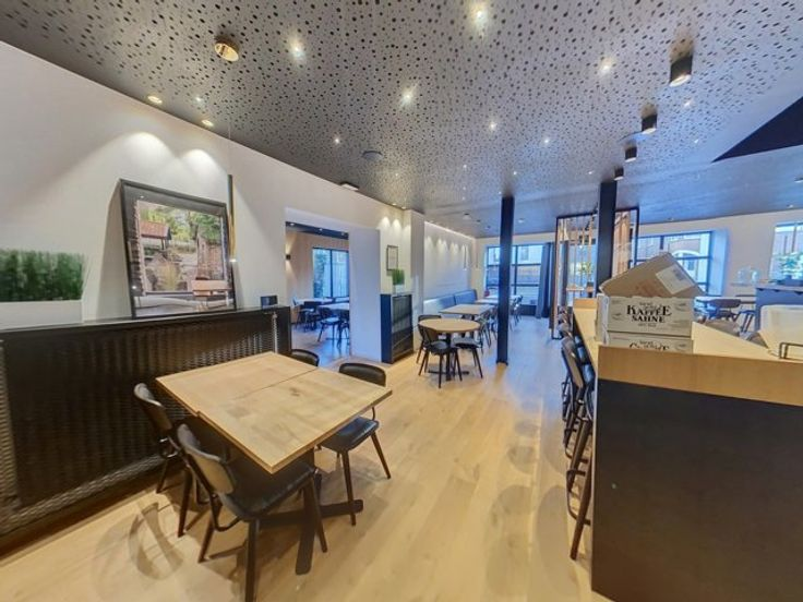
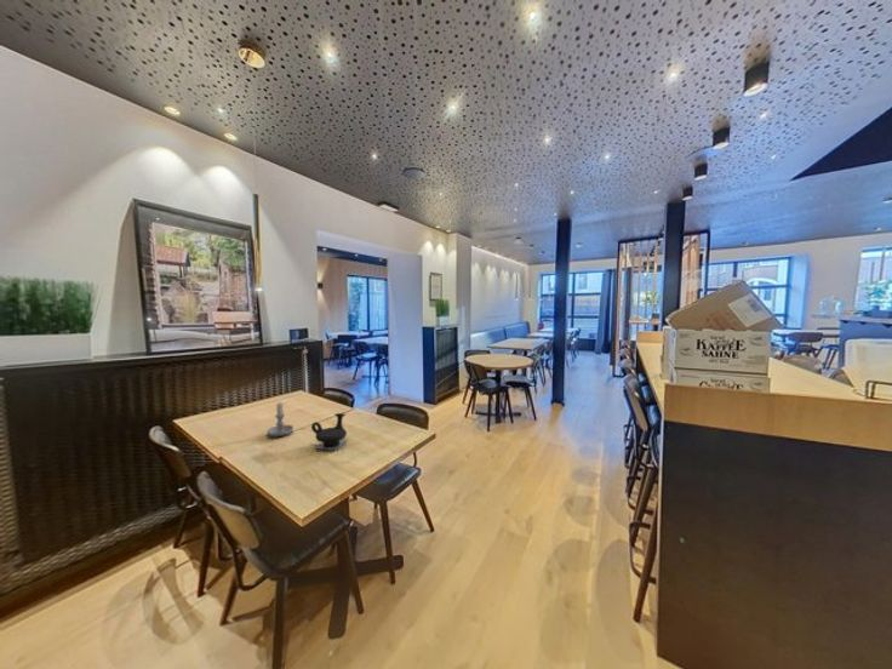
+ candle [265,401,295,438]
+ teapot [310,412,348,452]
